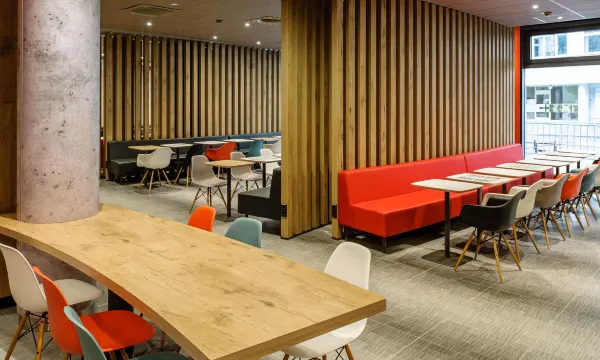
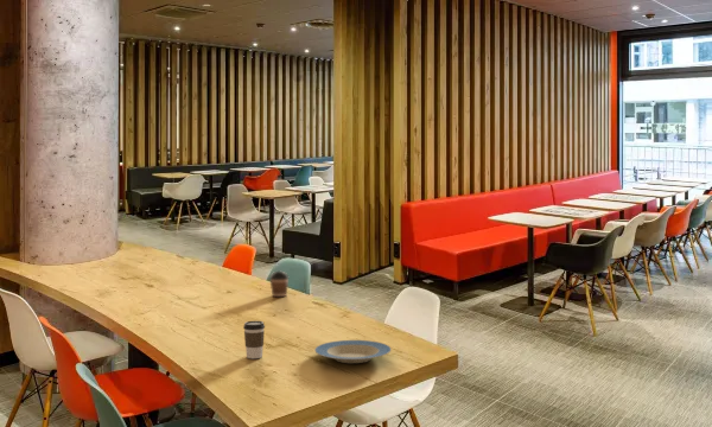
+ coffee cup [242,320,266,359]
+ coffee cup [268,270,290,298]
+ plate [313,339,393,364]
